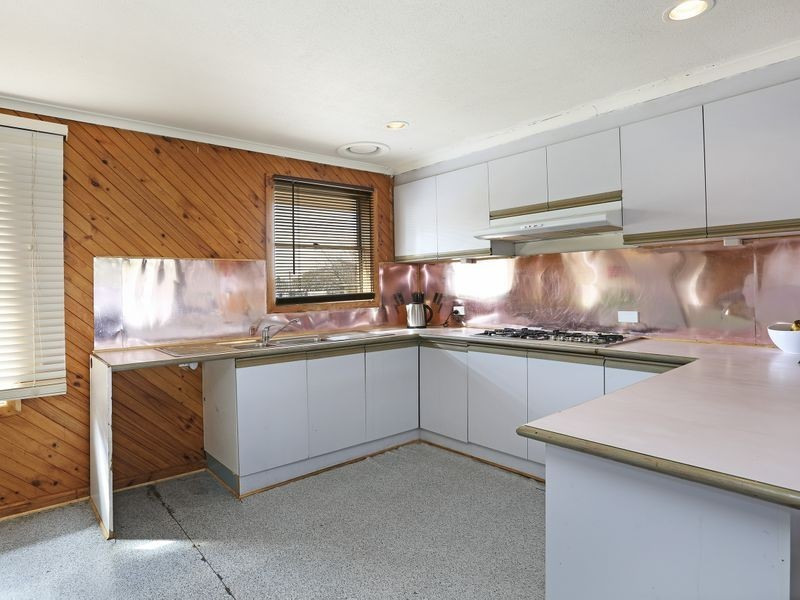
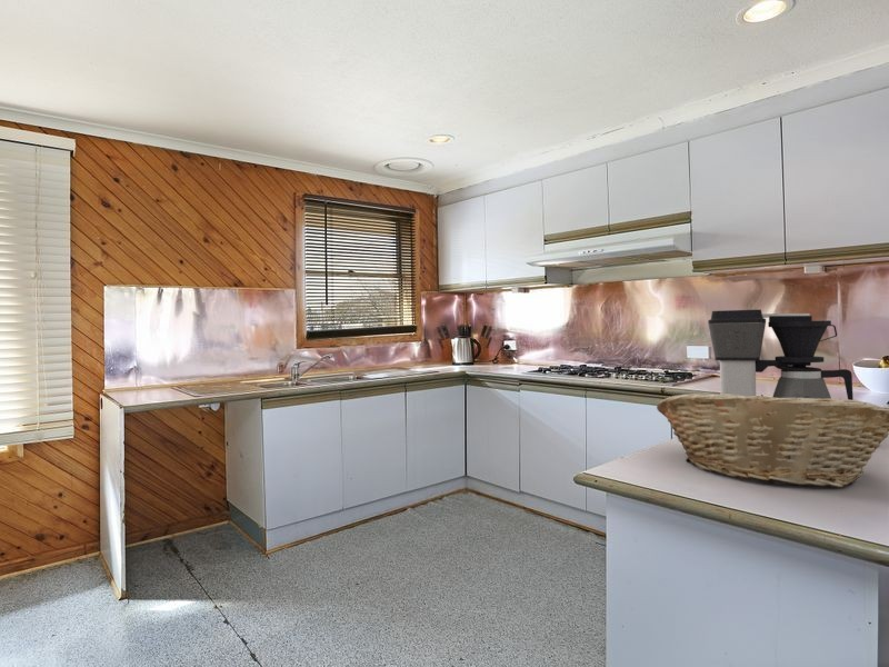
+ coffee maker [707,308,855,400]
+ fruit basket [656,392,889,488]
